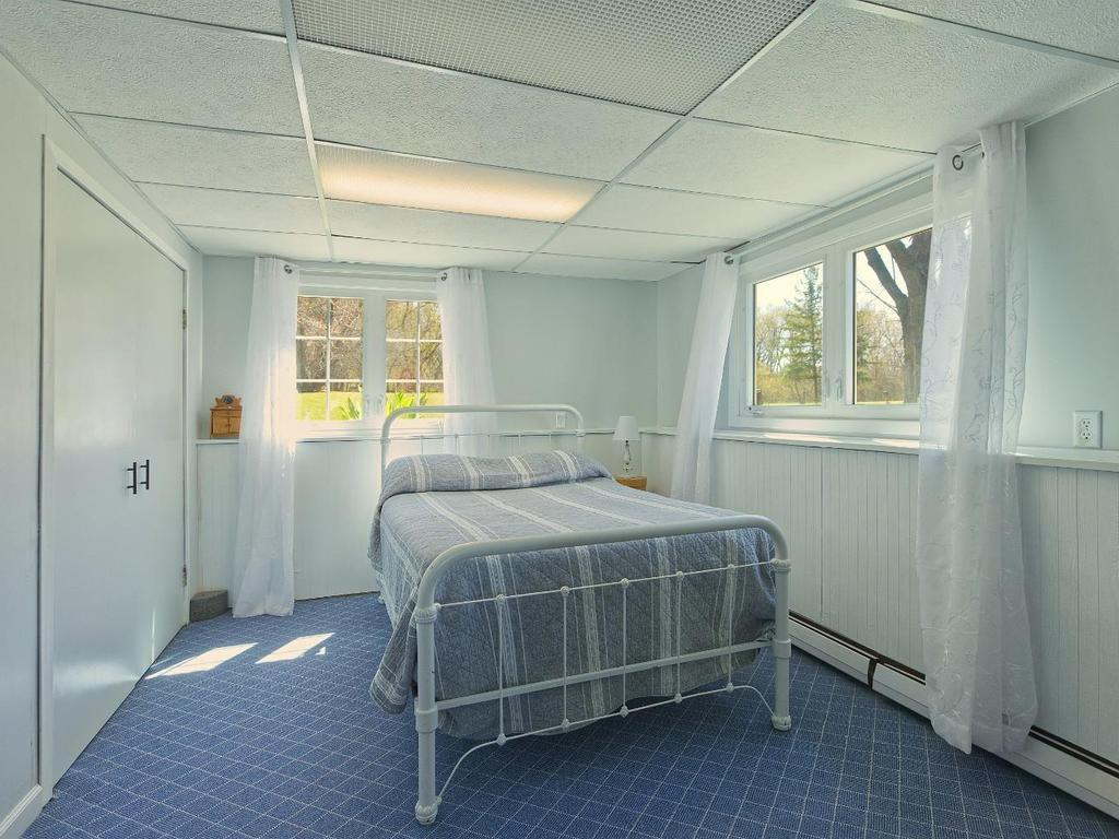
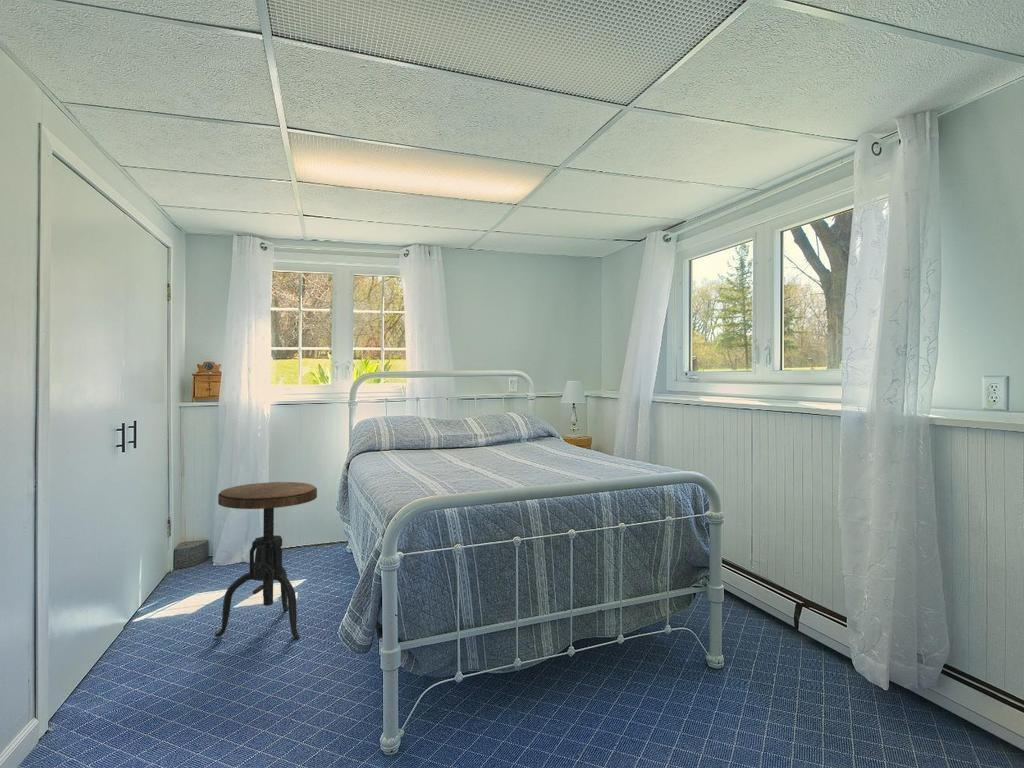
+ side table [214,481,318,639]
